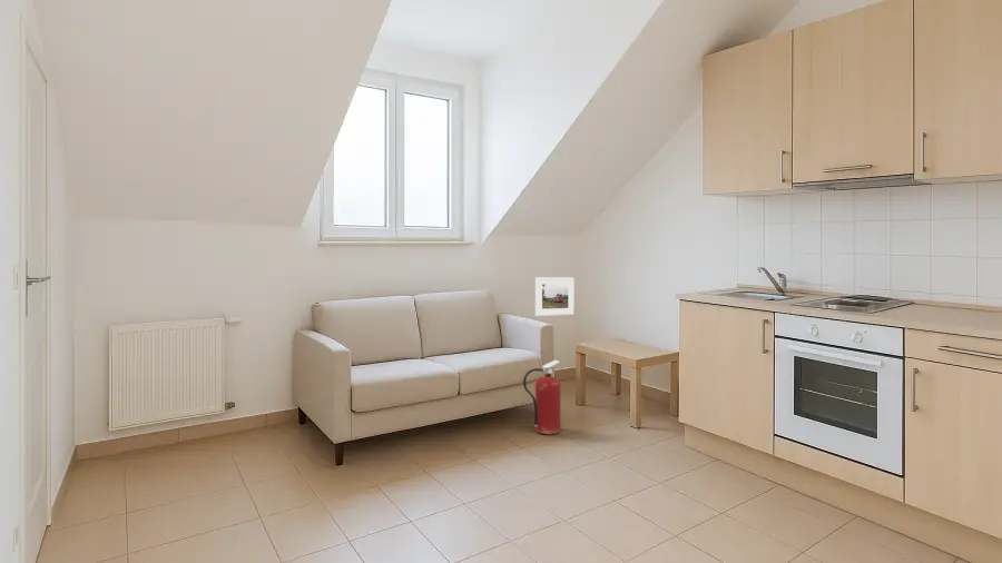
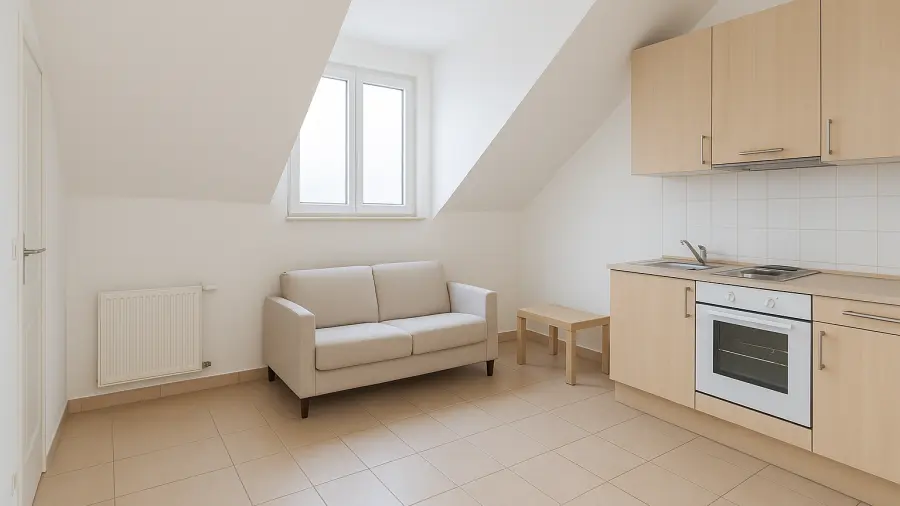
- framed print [534,276,574,317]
- fire extinguisher [522,359,563,435]
